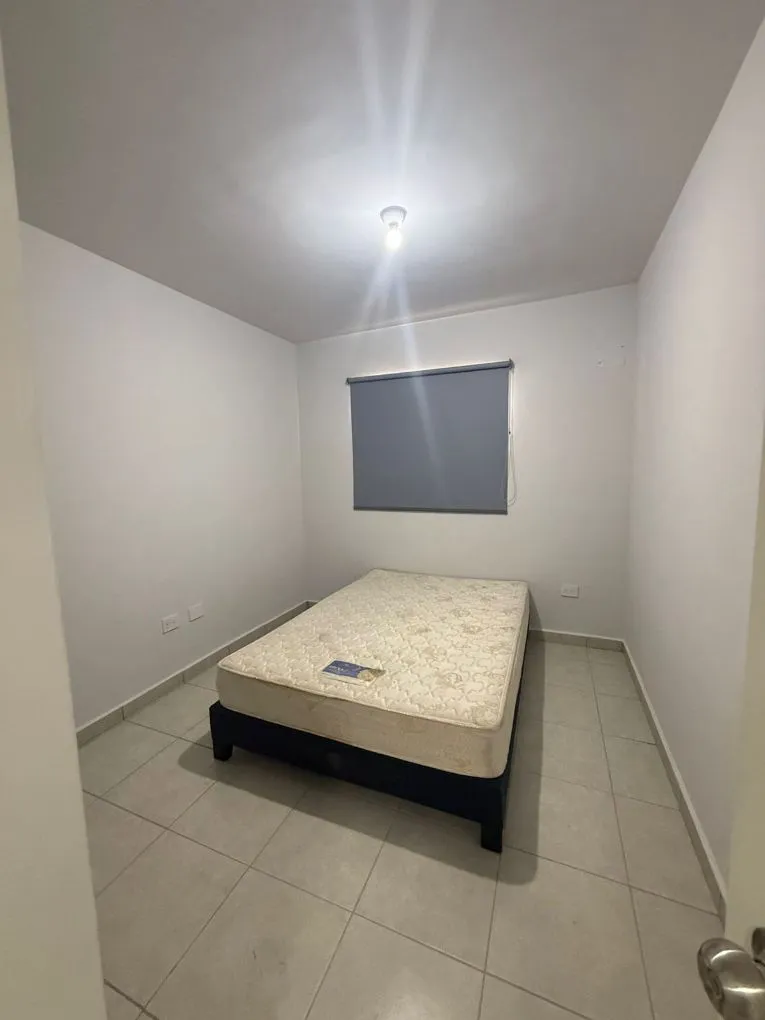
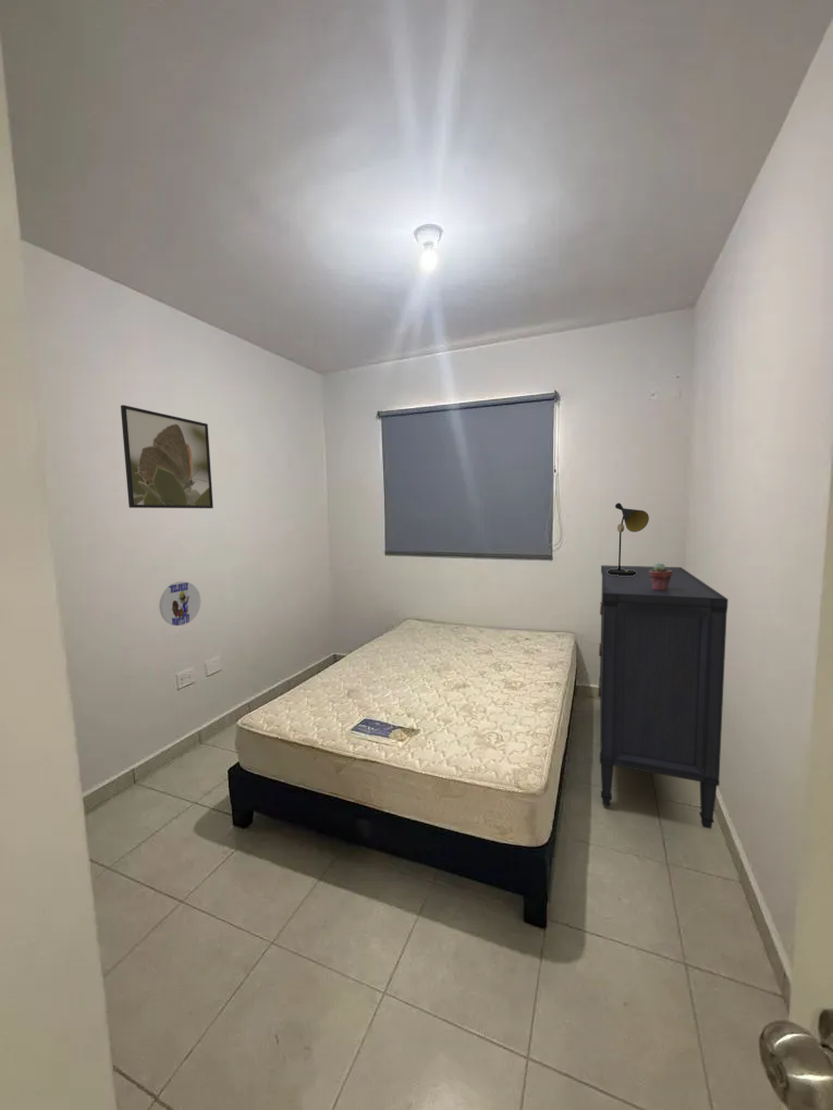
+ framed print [120,404,215,509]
+ dresser [597,564,730,830]
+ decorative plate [158,580,201,627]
+ table lamp [608,502,650,576]
+ potted succulent [649,562,672,591]
